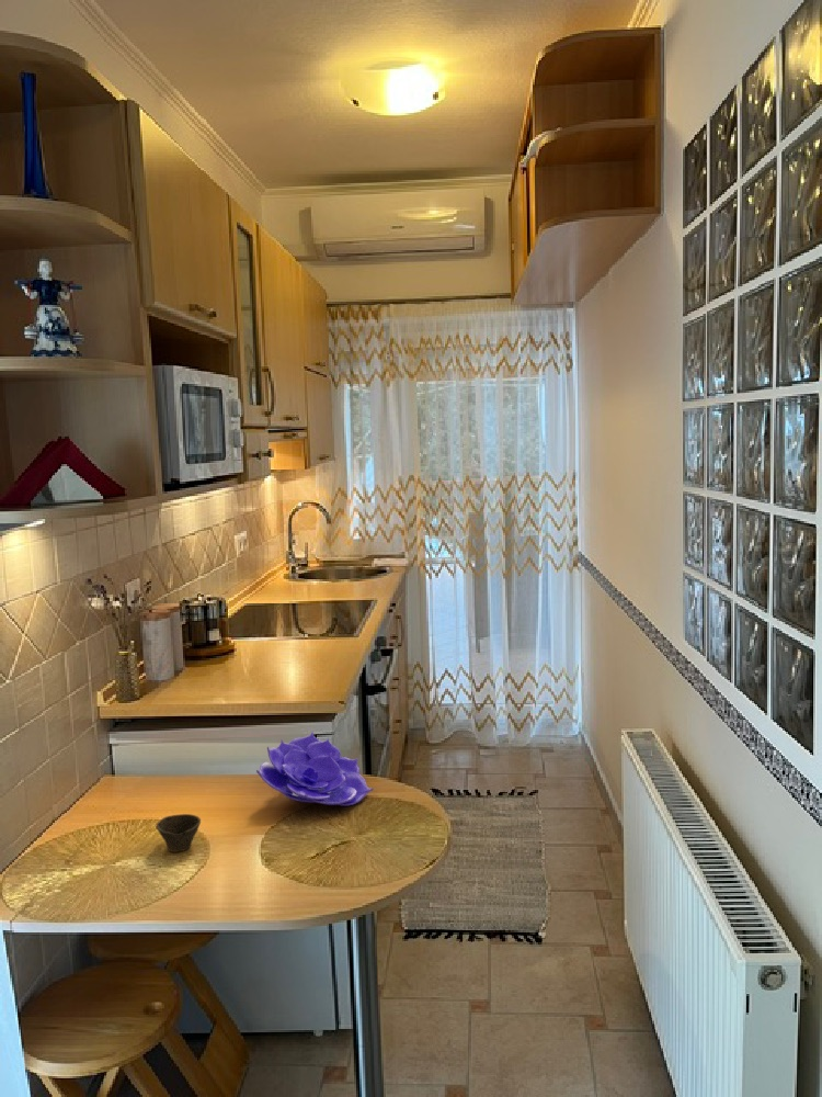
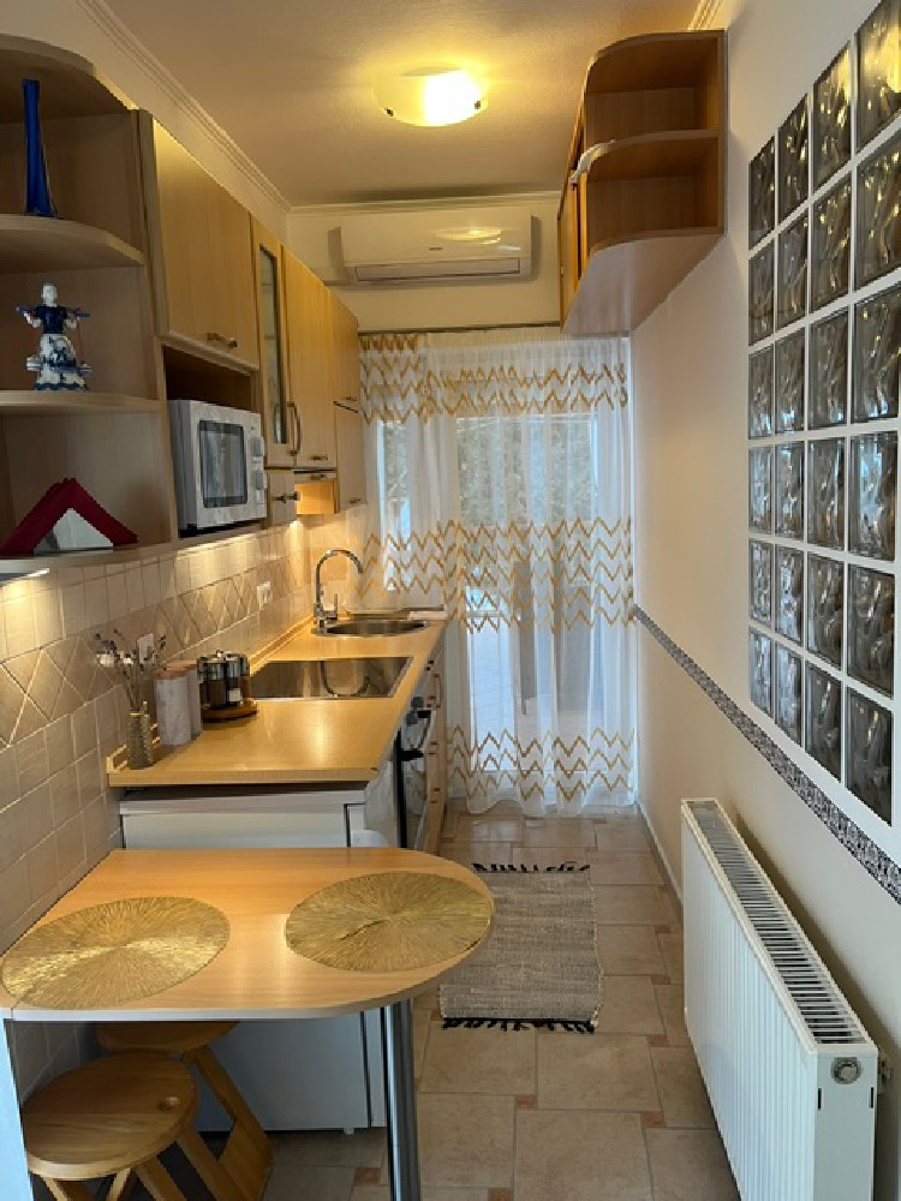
- cup [155,813,202,853]
- decorative bowl [255,730,375,807]
